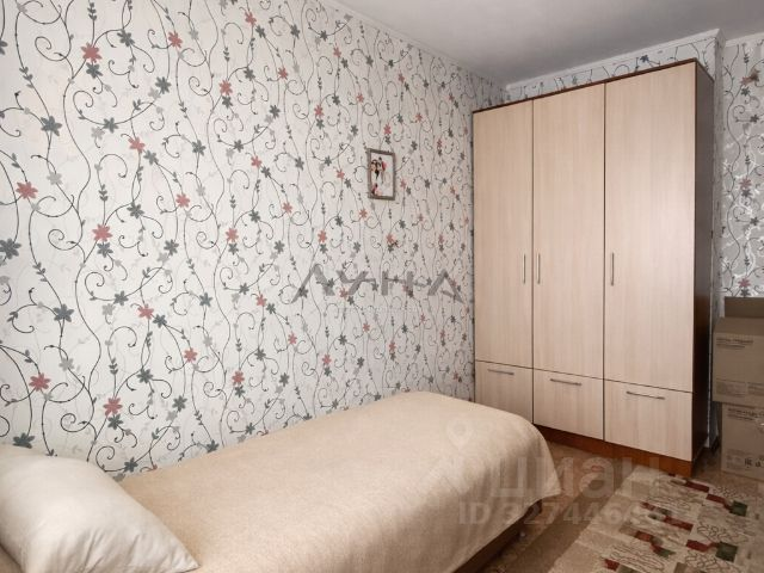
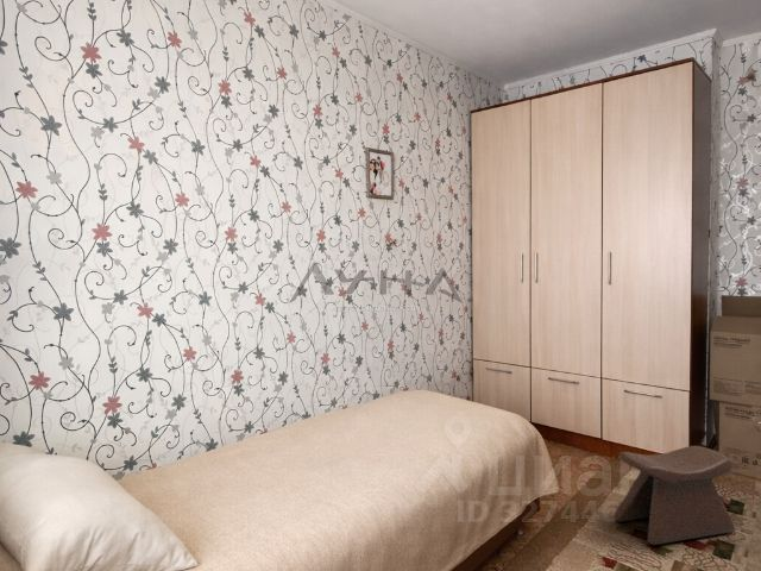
+ stool [614,445,736,546]
